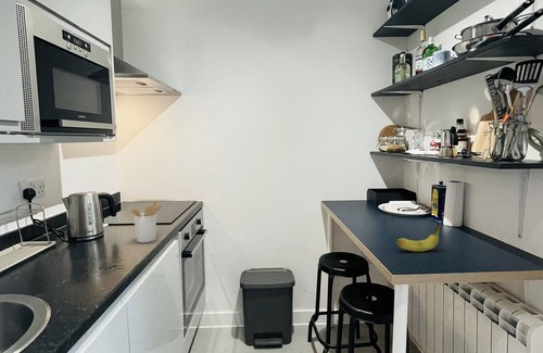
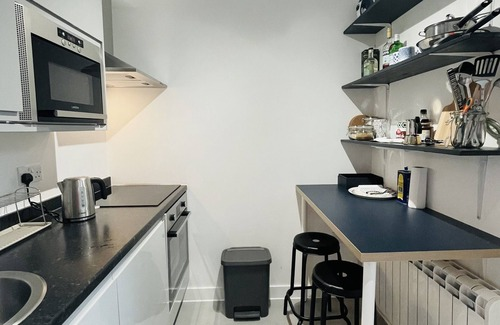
- fruit [394,224,442,252]
- utensil holder [130,199,163,243]
